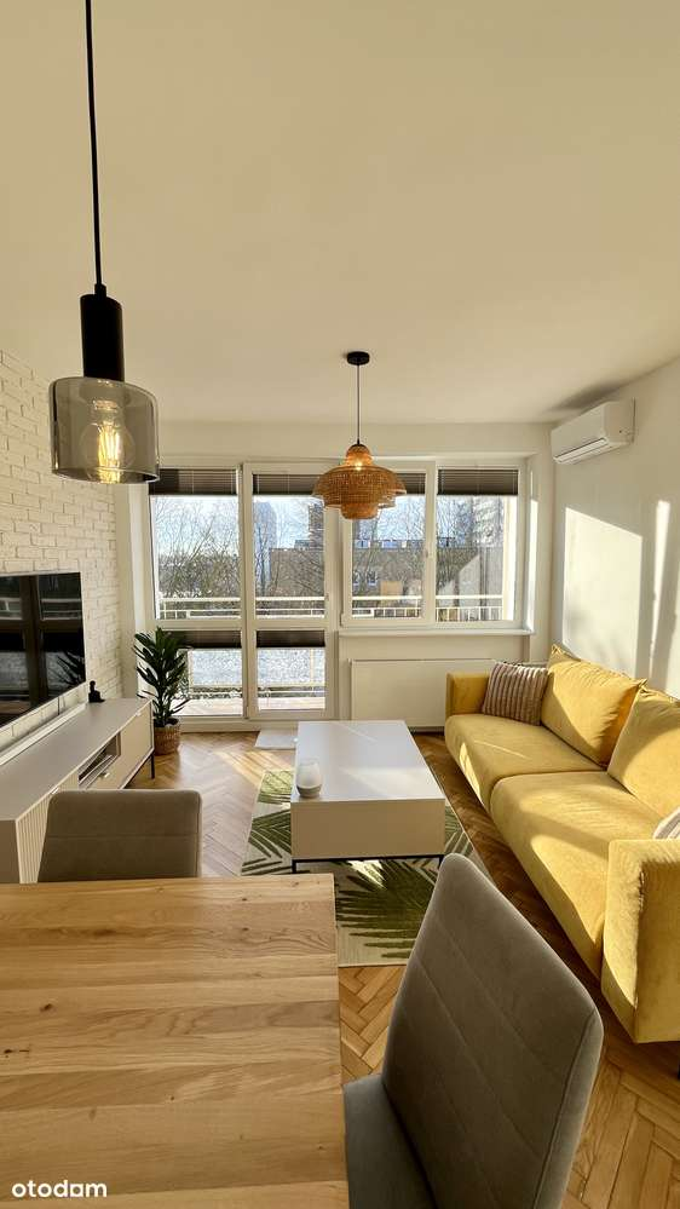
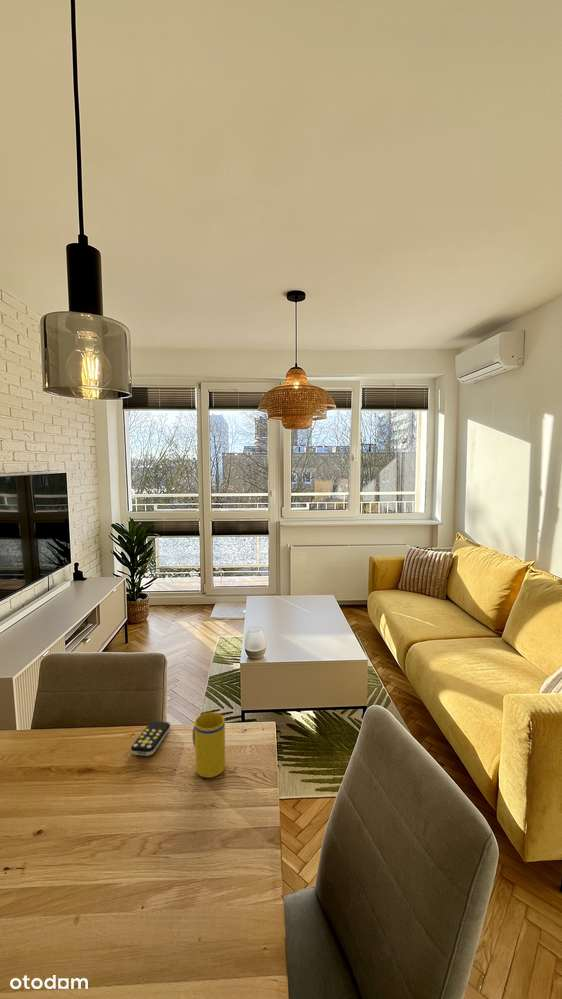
+ mug [191,712,226,778]
+ remote control [130,720,171,757]
